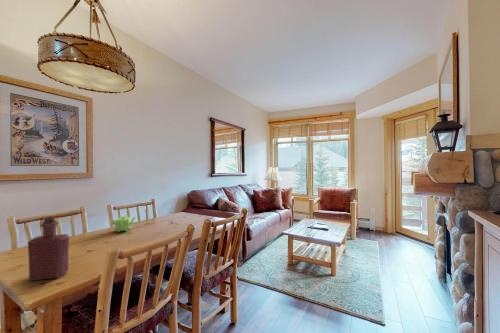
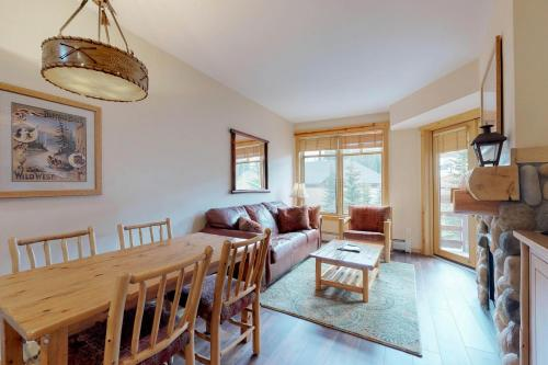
- bottle [27,216,70,282]
- teapot [111,215,137,233]
